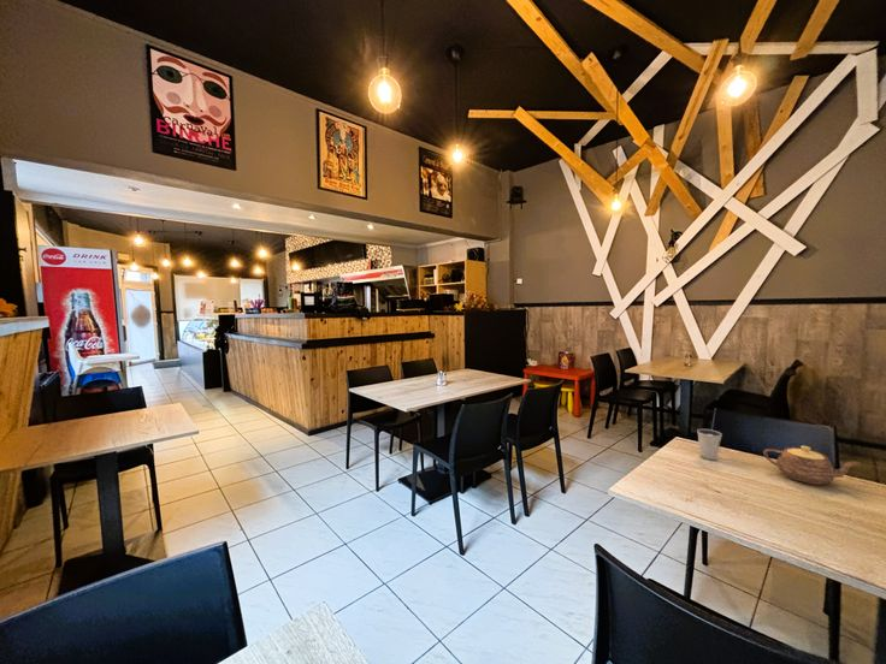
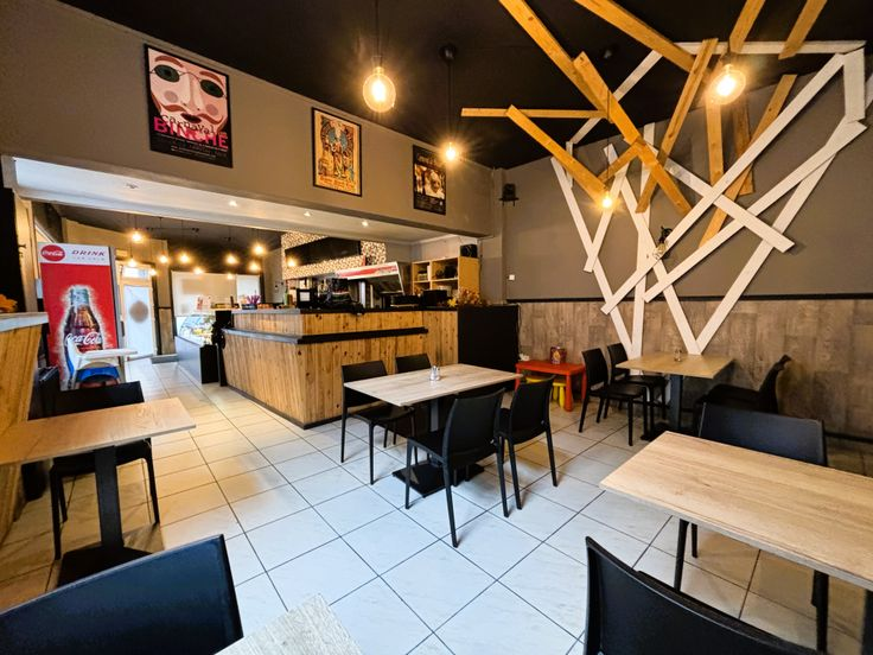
- teapot [762,445,861,486]
- dixie cup [696,428,723,461]
